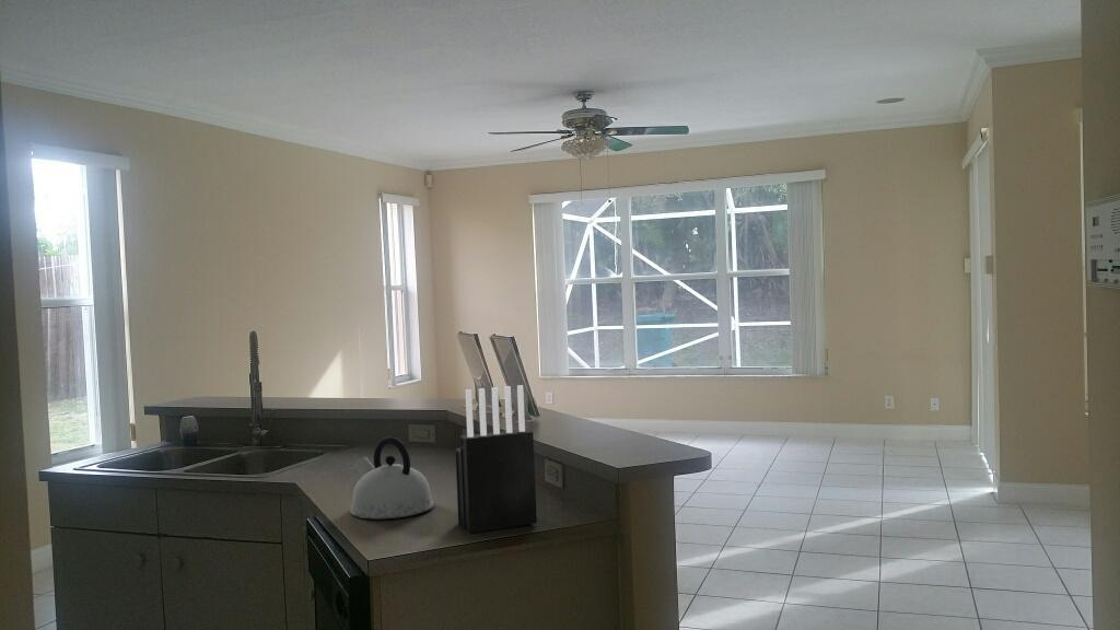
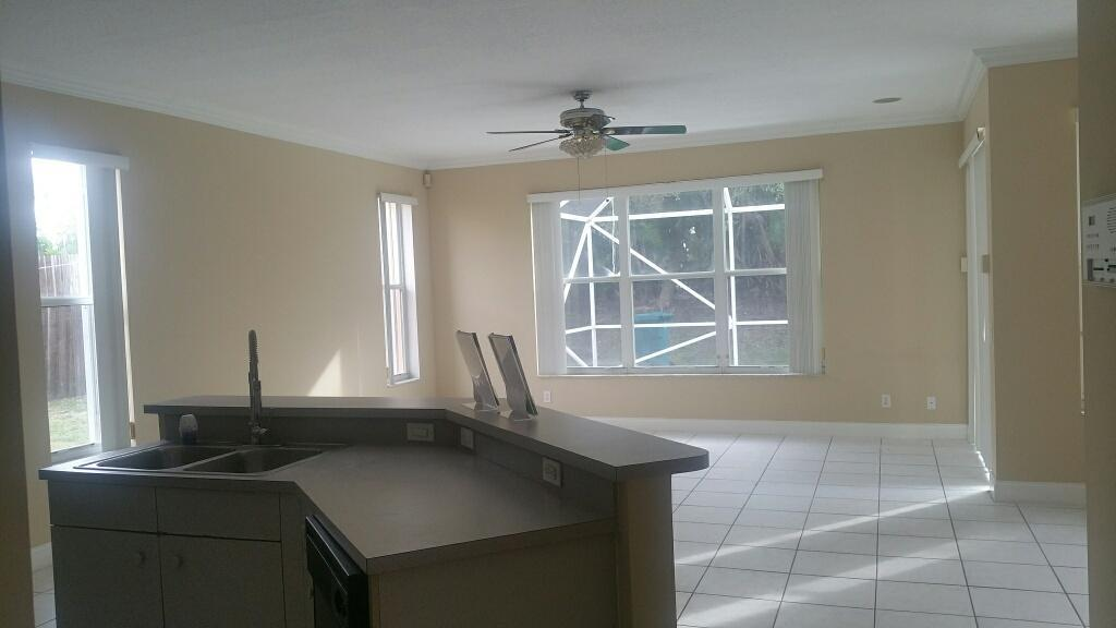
- knife block [454,384,538,534]
- kettle [349,435,435,520]
